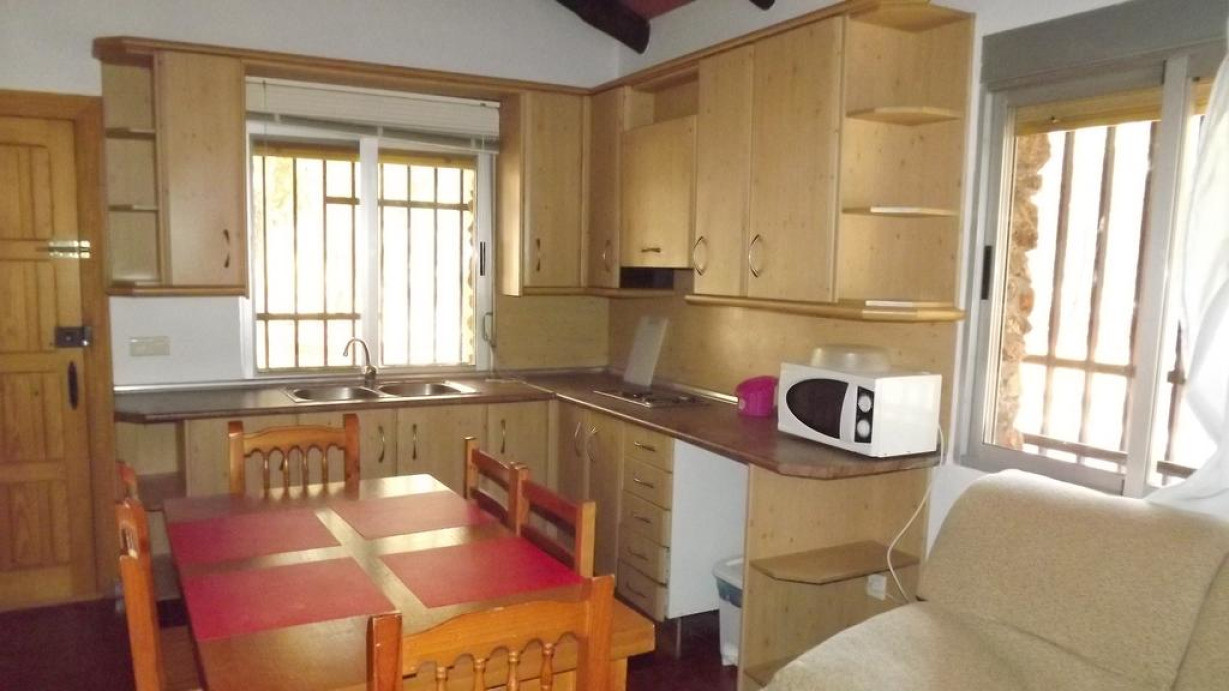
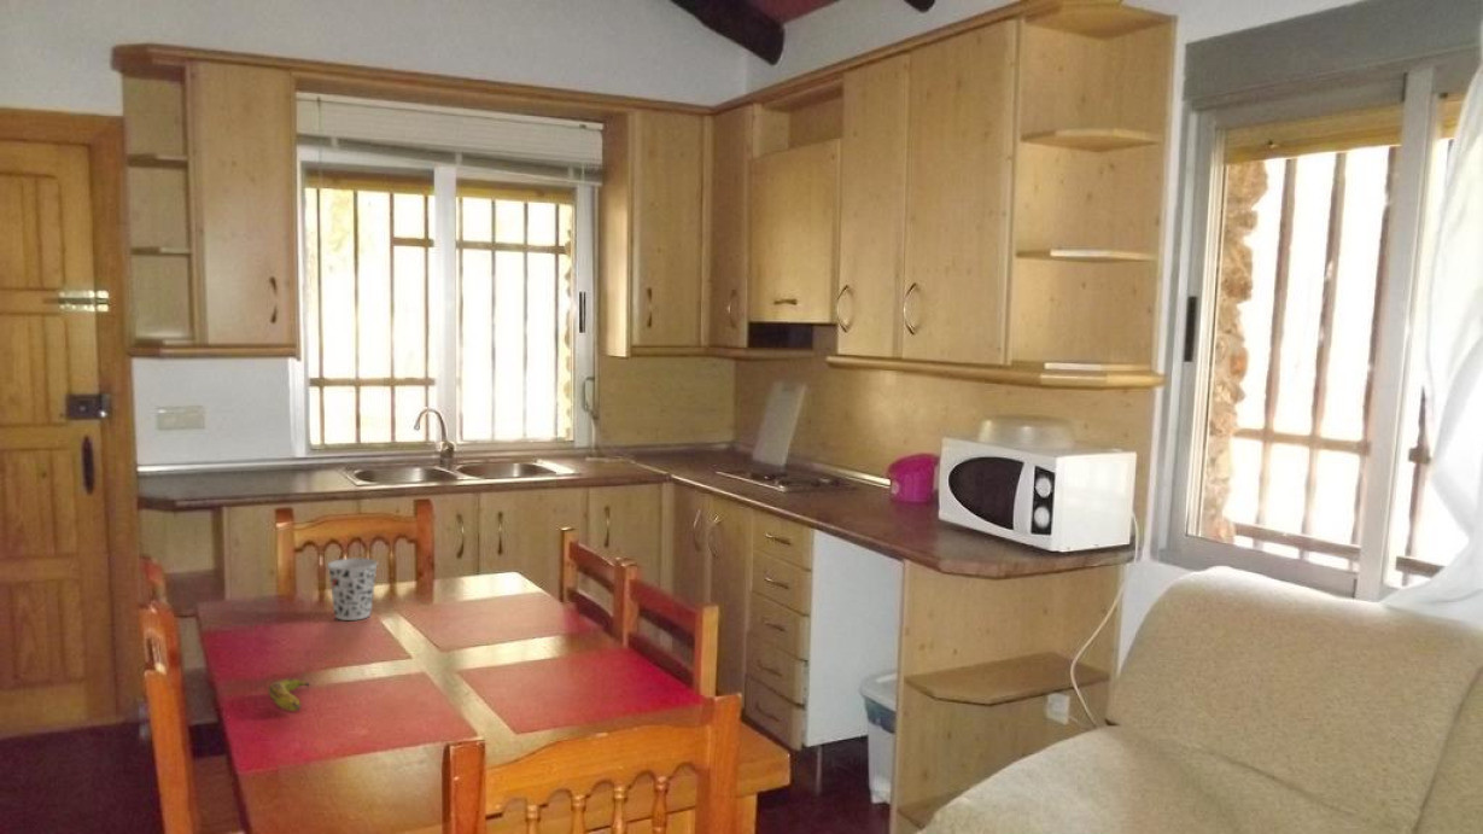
+ banana [268,677,311,712]
+ cup [326,558,379,622]
